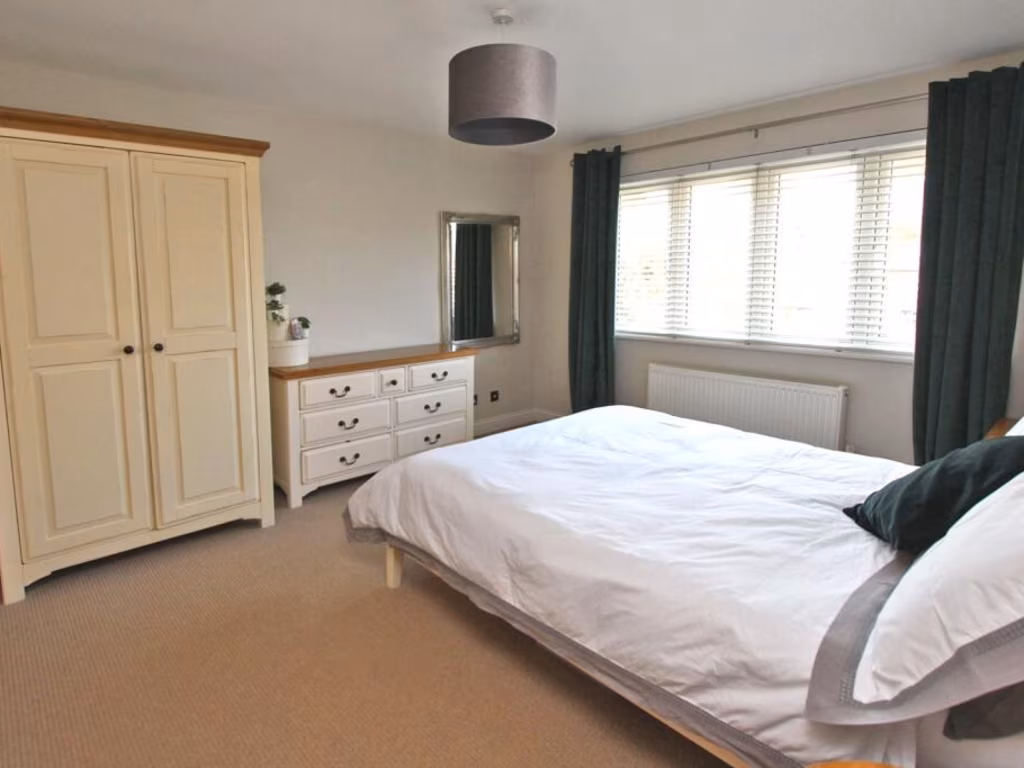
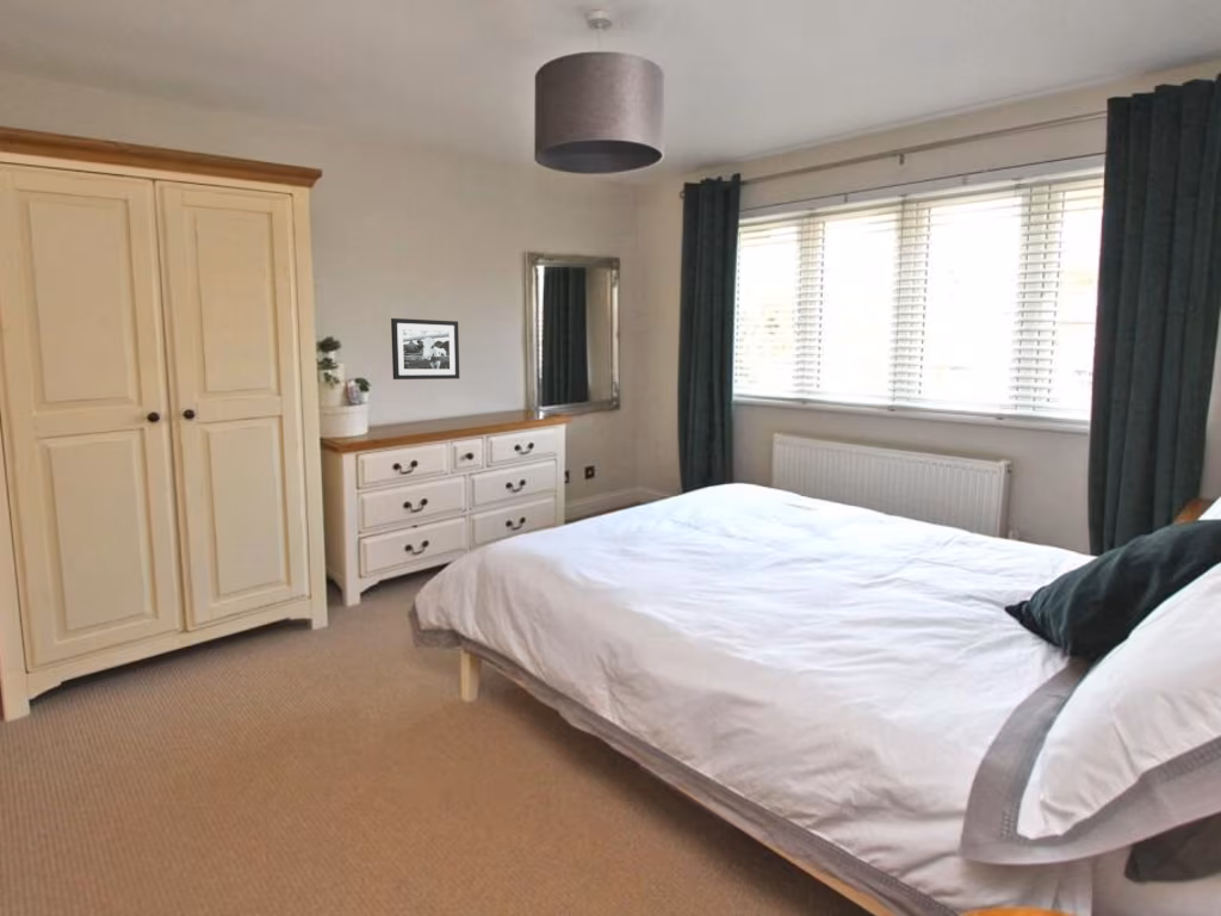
+ picture frame [390,317,460,380]
